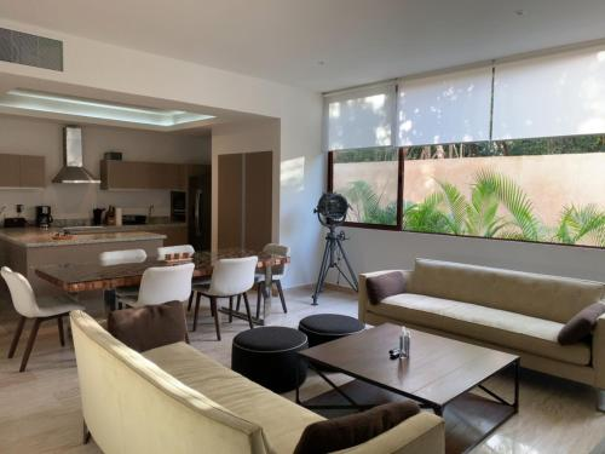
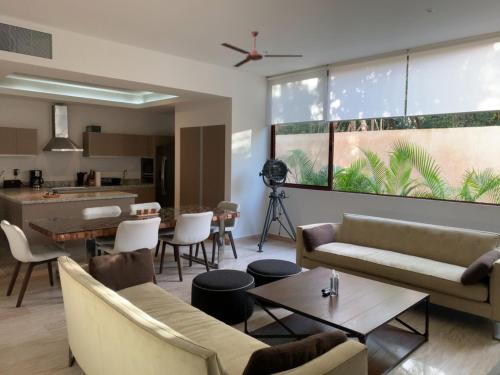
+ ceiling fan [219,30,304,68]
